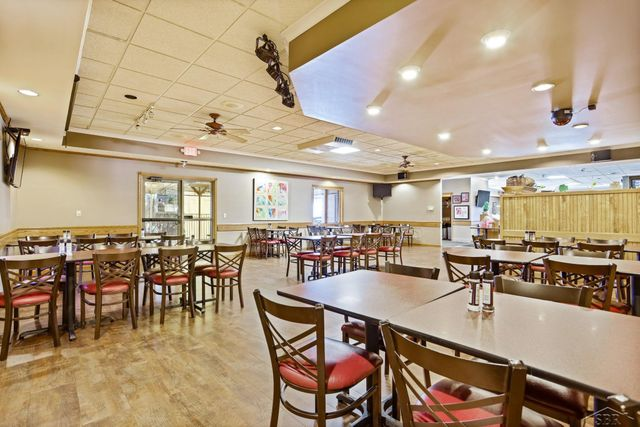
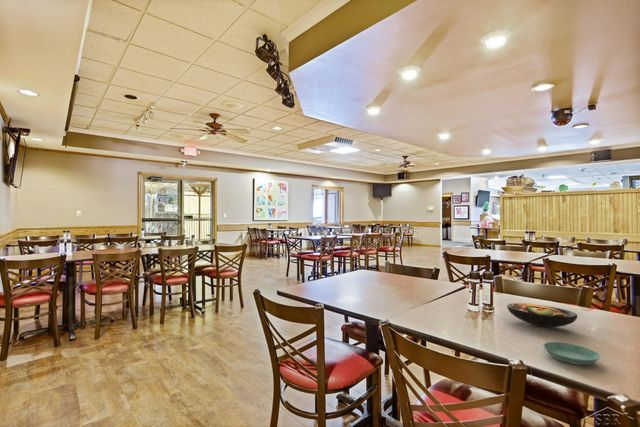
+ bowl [506,302,579,328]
+ saucer [542,341,601,366]
